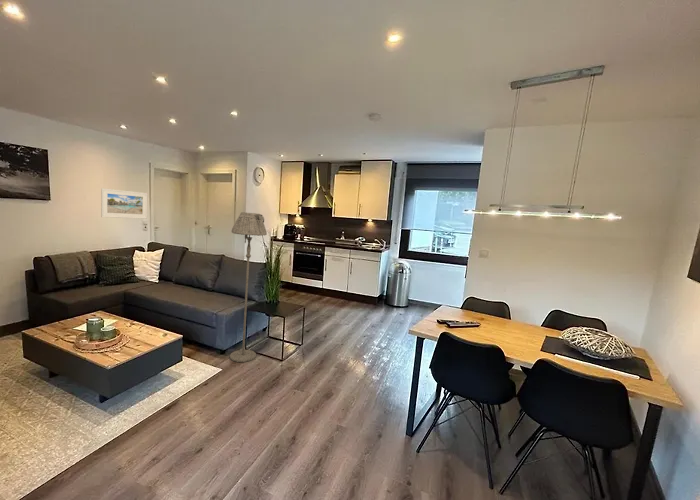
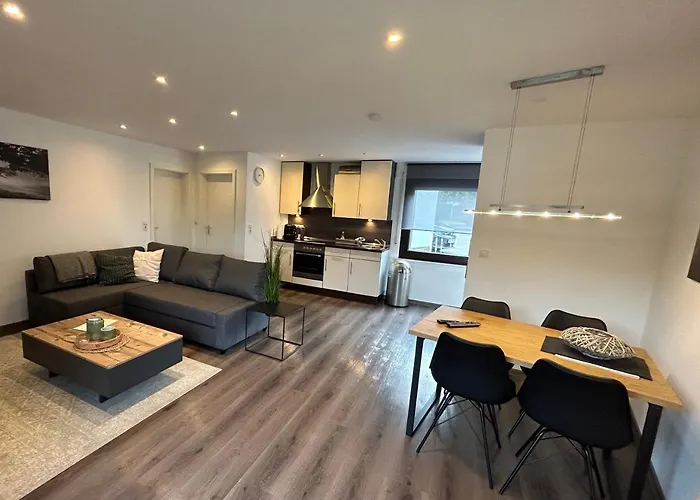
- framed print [100,187,148,220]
- floor lamp [229,211,268,363]
